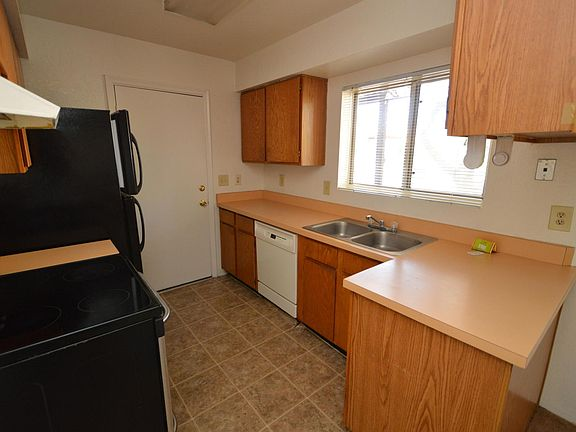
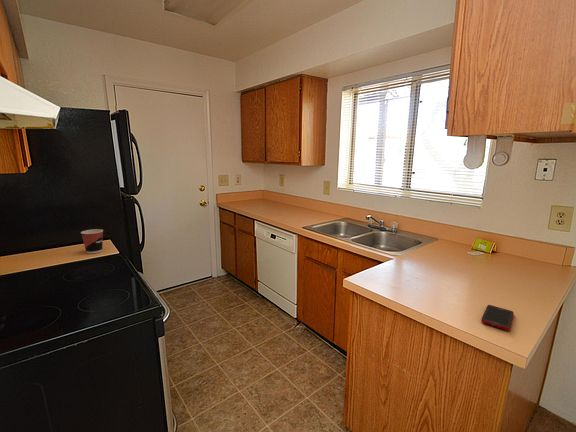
+ cell phone [480,304,515,331]
+ cup [80,228,104,254]
